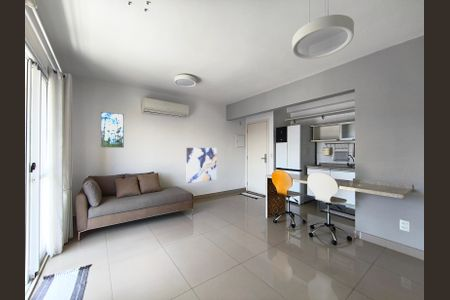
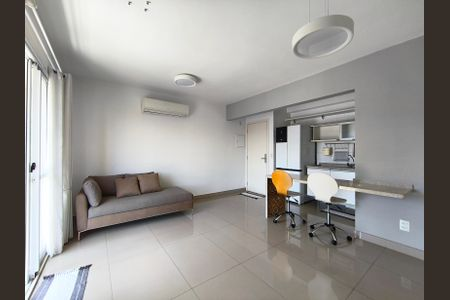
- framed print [100,111,125,149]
- wall art [186,147,218,184]
